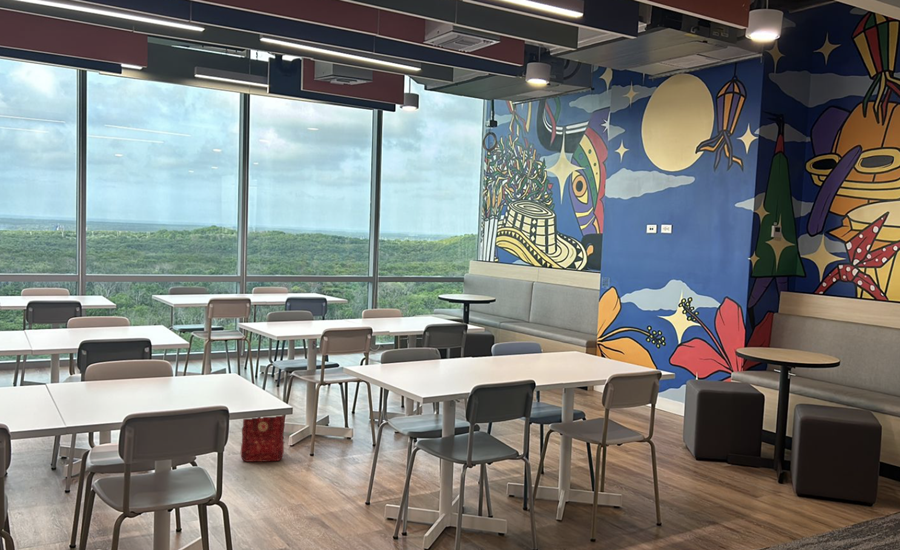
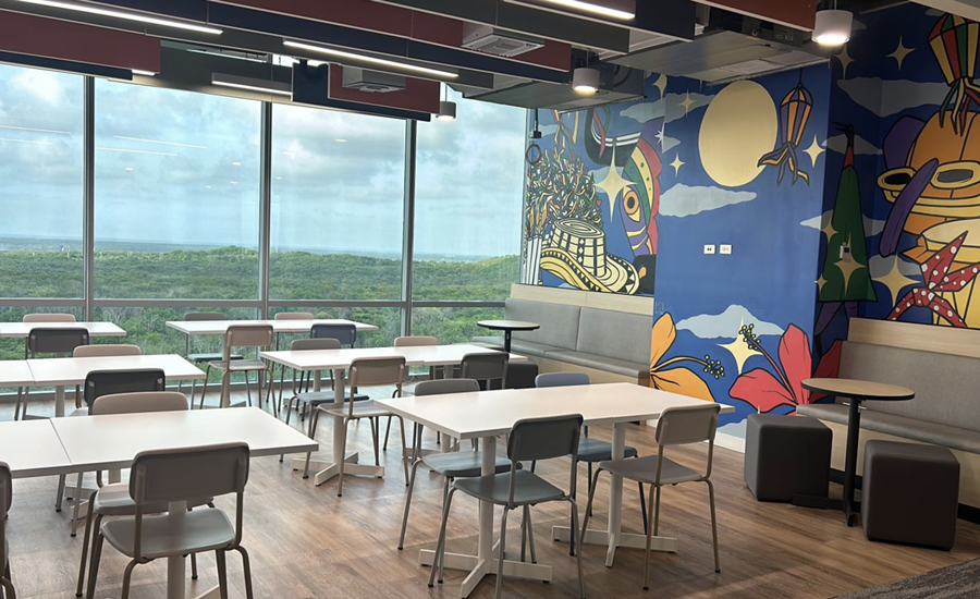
- backpack [240,415,286,463]
